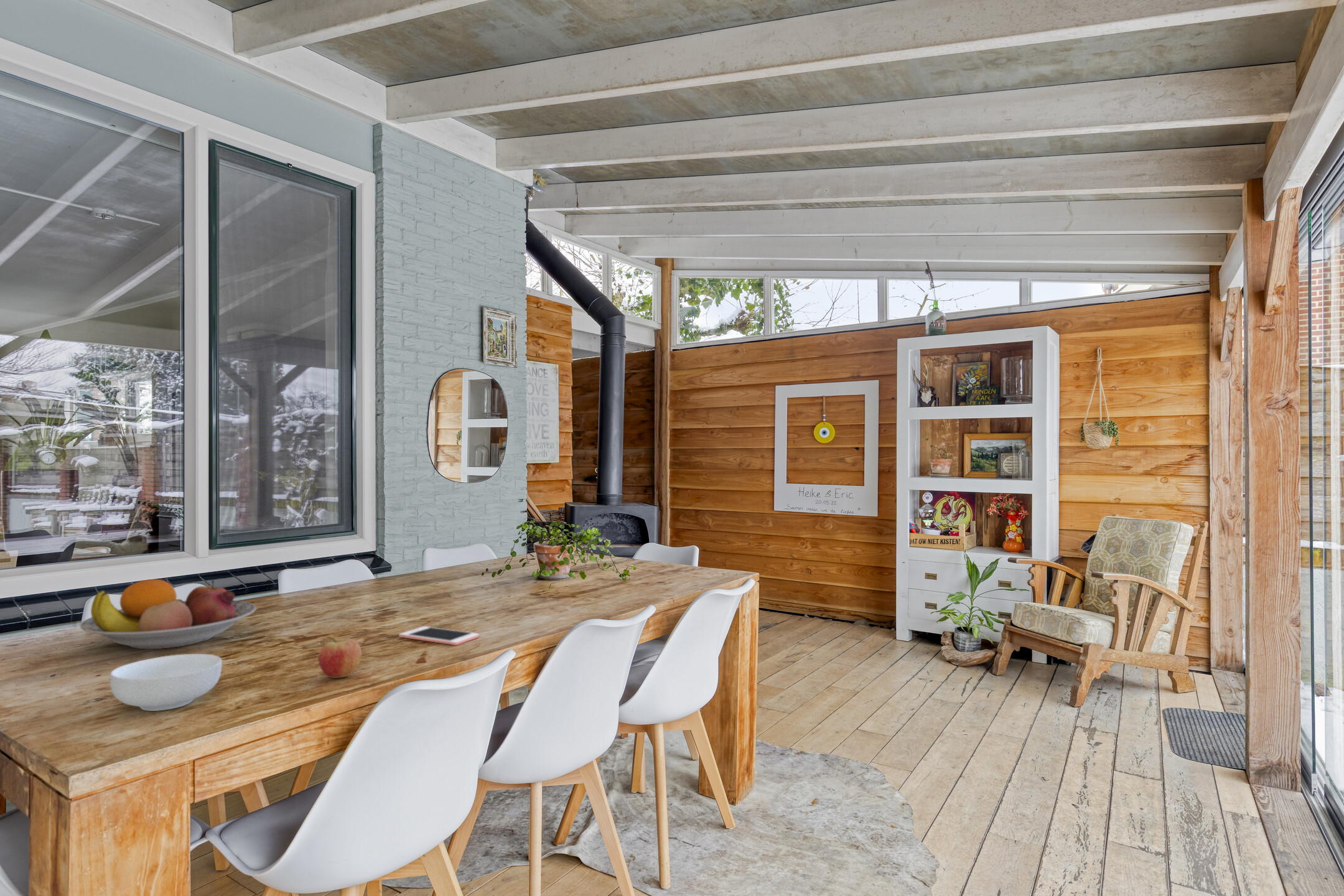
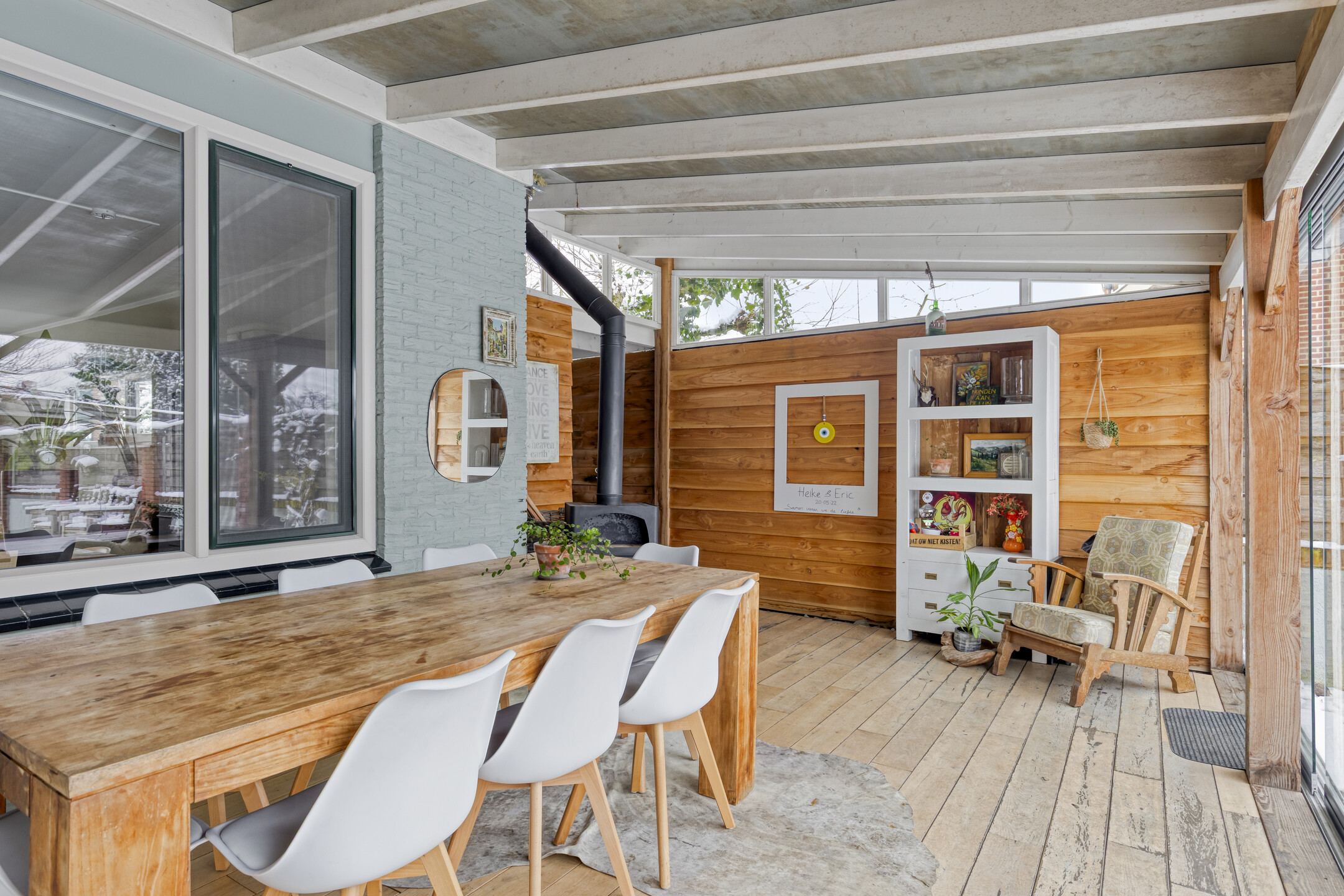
- fruit [317,636,363,679]
- cereal bowl [110,653,223,712]
- cell phone [398,626,479,646]
- fruit bowl [80,579,256,650]
